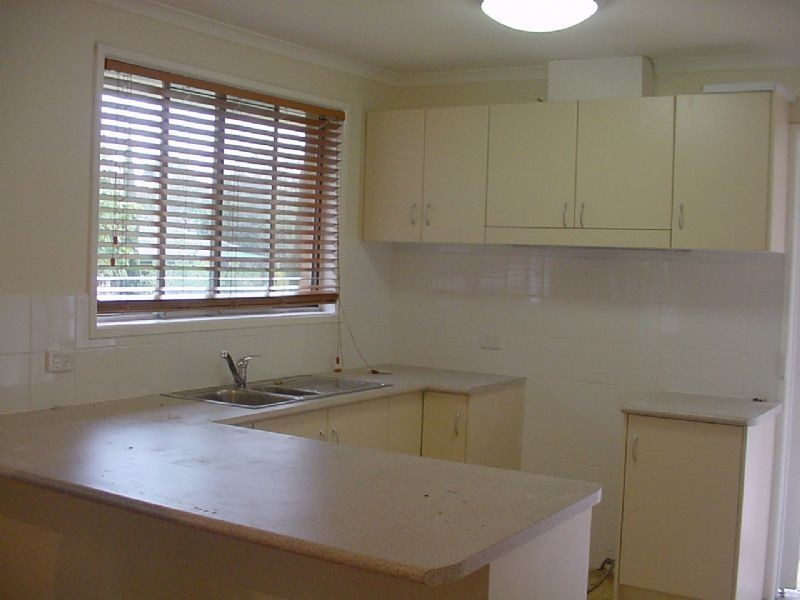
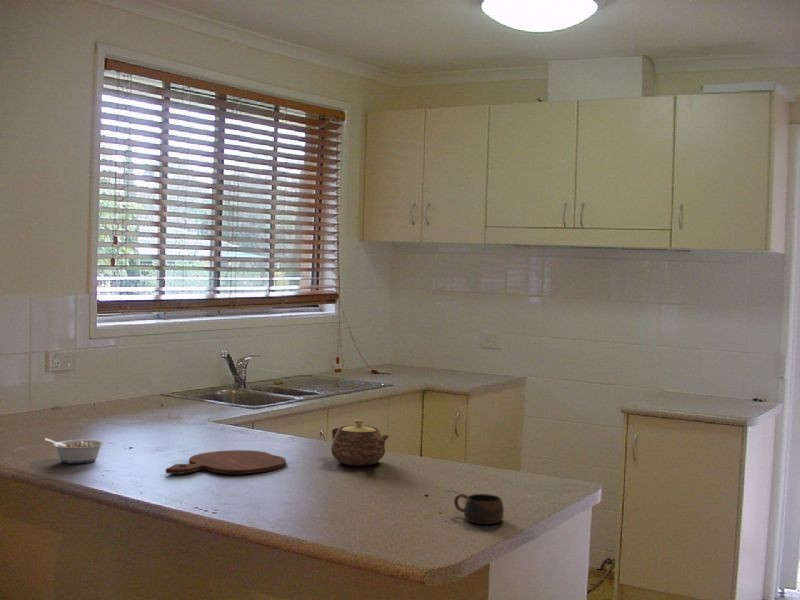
+ cup [453,492,505,525]
+ legume [44,437,105,464]
+ cutting board [165,449,287,475]
+ teapot [330,419,390,466]
